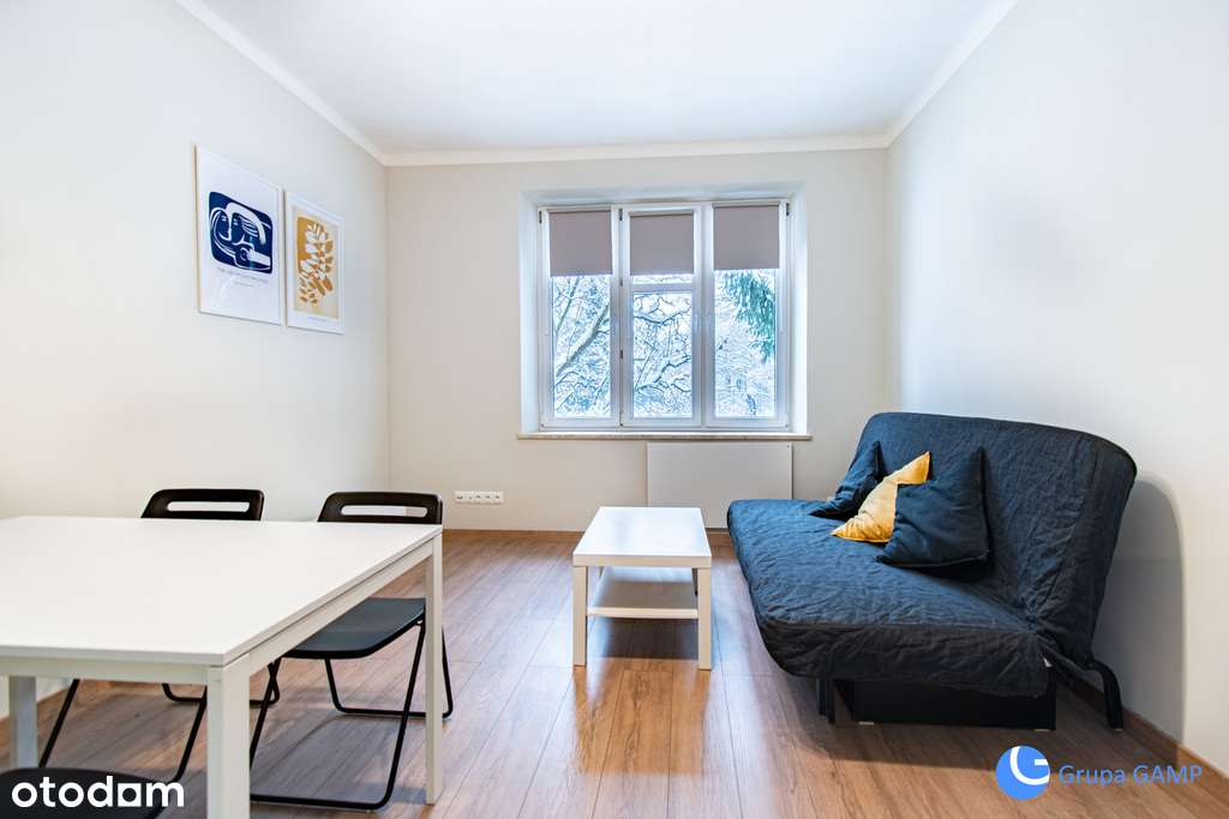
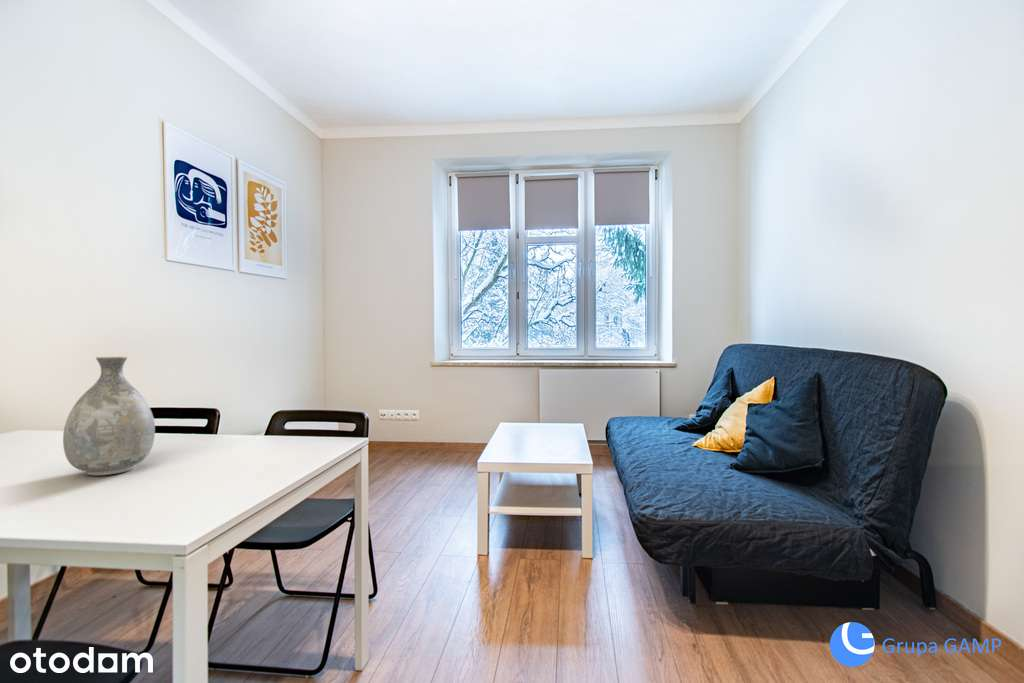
+ vase [62,356,156,476]
